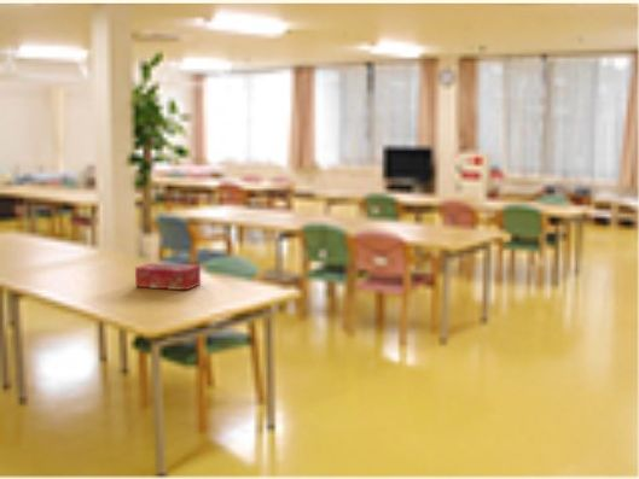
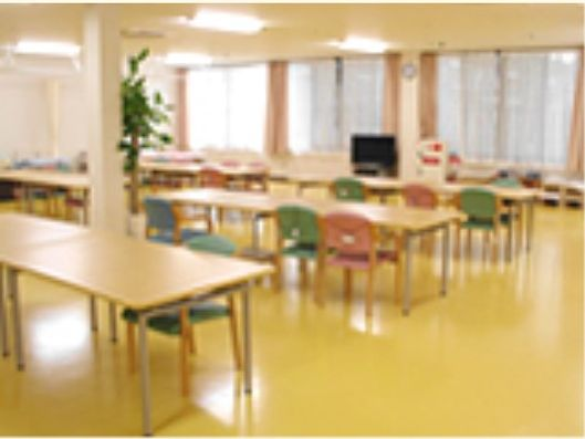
- tissue box [134,262,202,291]
